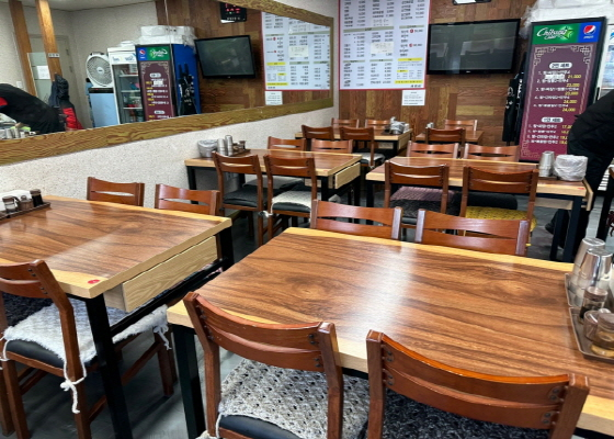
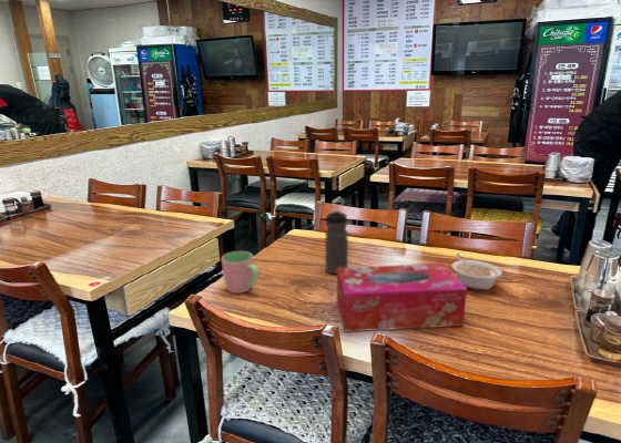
+ tissue box [336,262,468,333]
+ legume [451,253,503,291]
+ water bottle [324,208,349,275]
+ cup [221,250,259,295]
